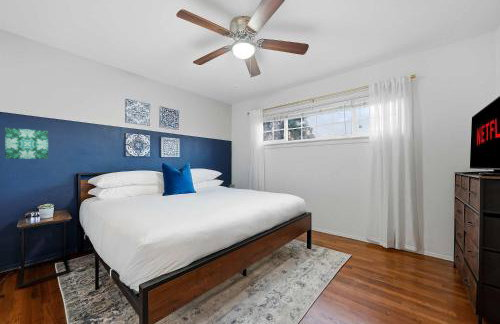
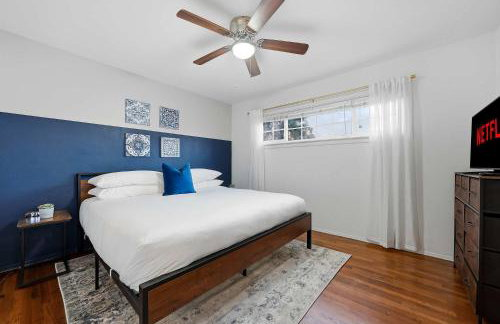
- wall art [4,127,49,160]
